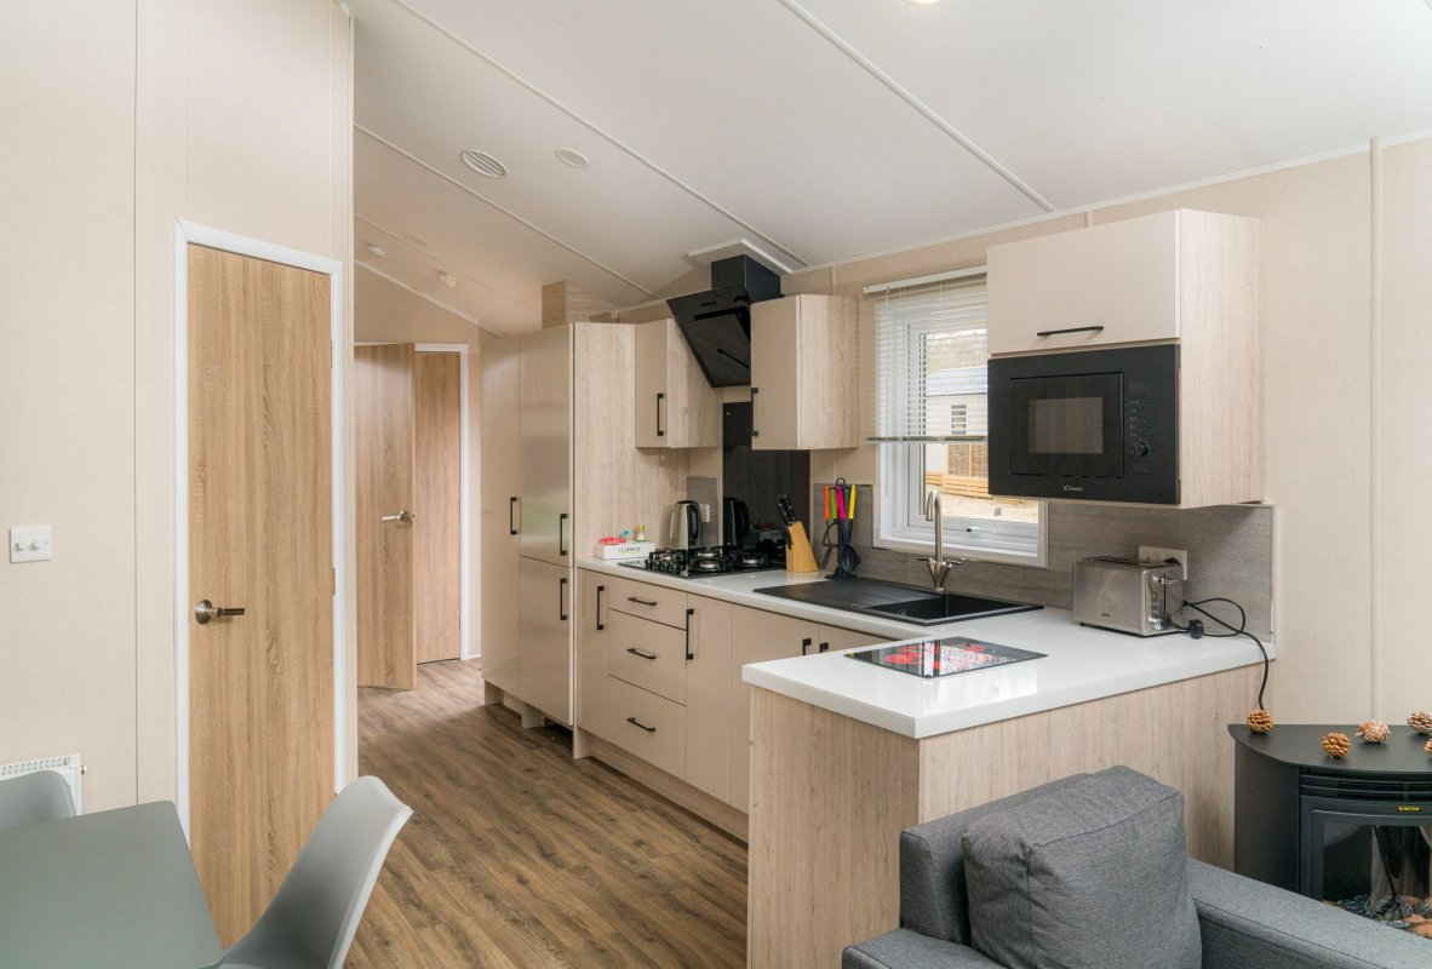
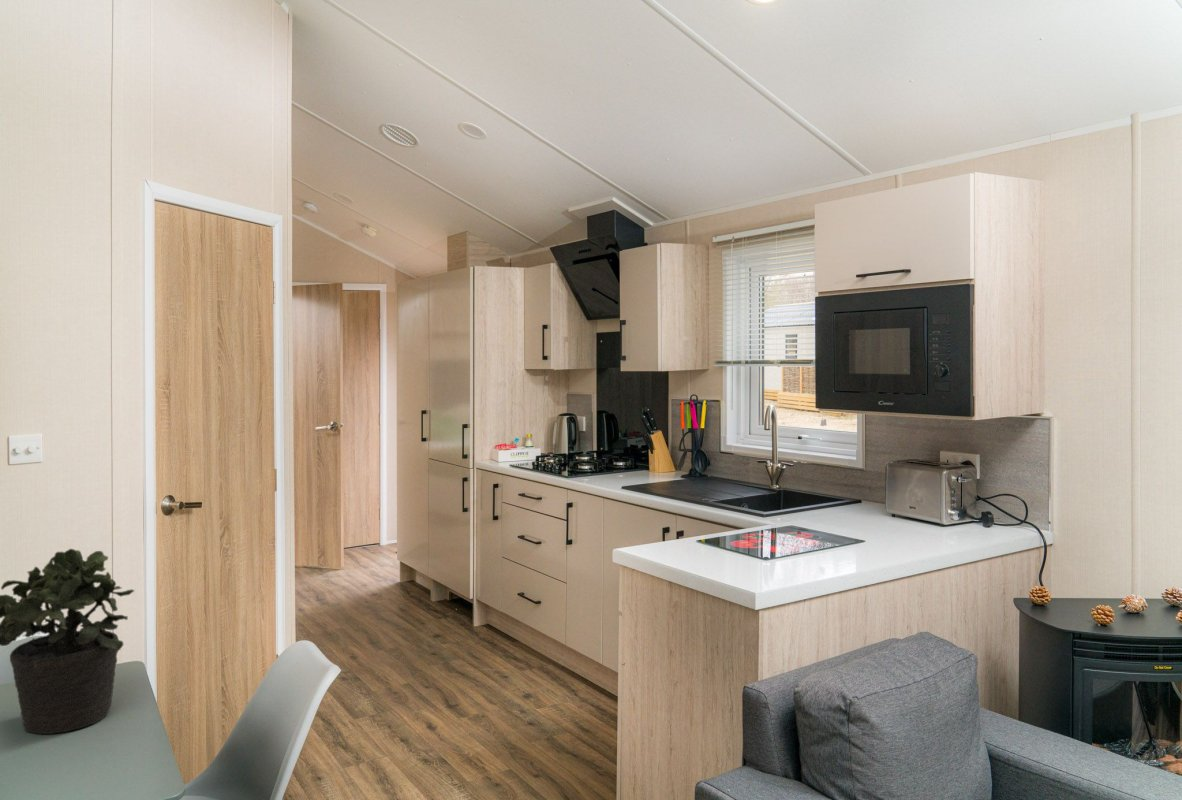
+ potted plant [0,548,135,735]
